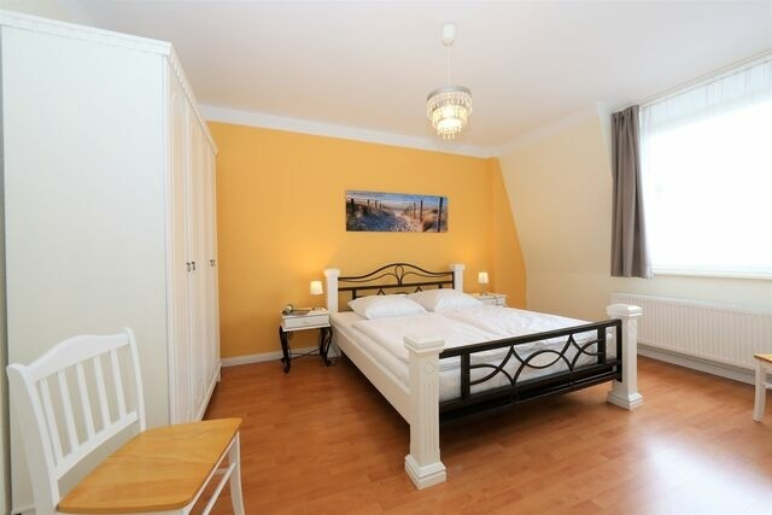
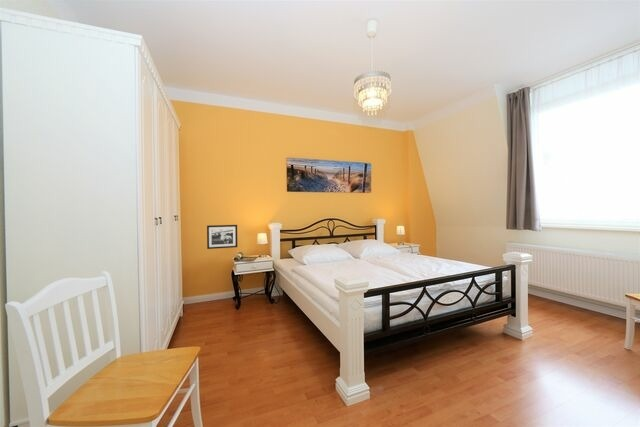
+ picture frame [206,224,238,250]
